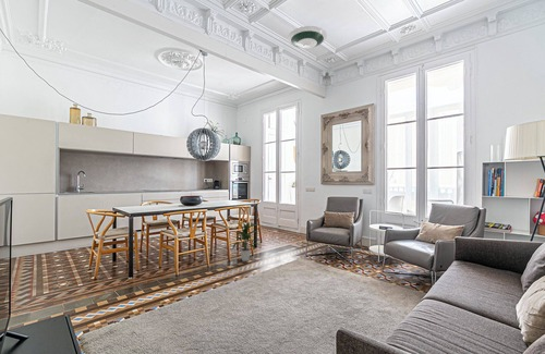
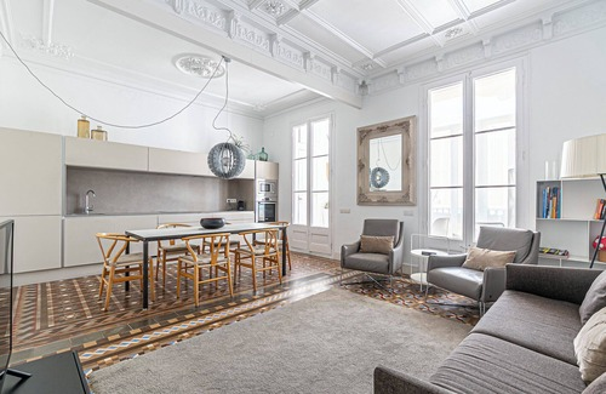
- indoor plant [231,221,262,263]
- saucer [287,25,328,50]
